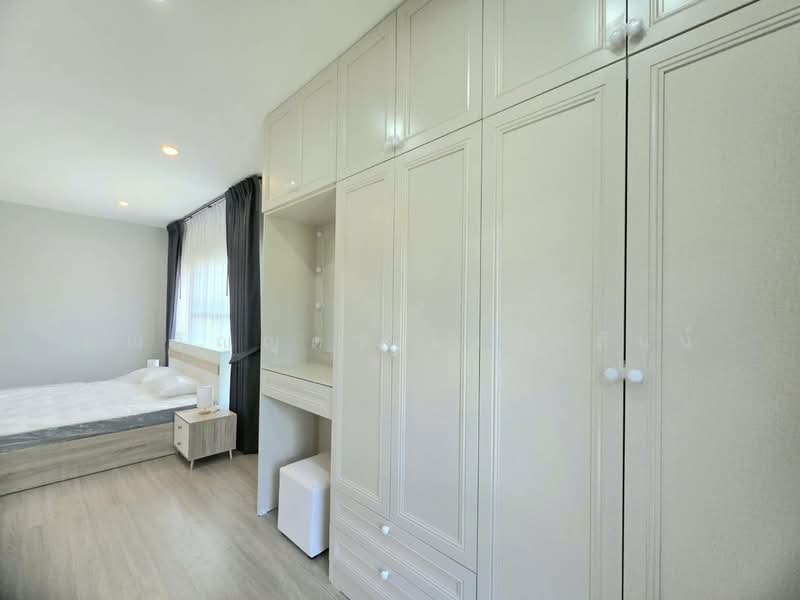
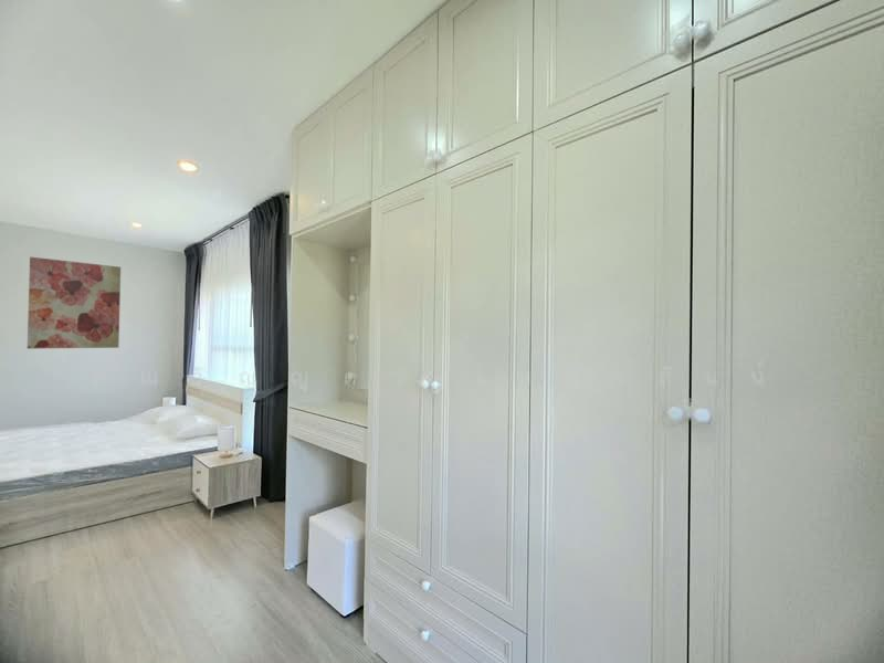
+ wall art [27,255,122,349]
